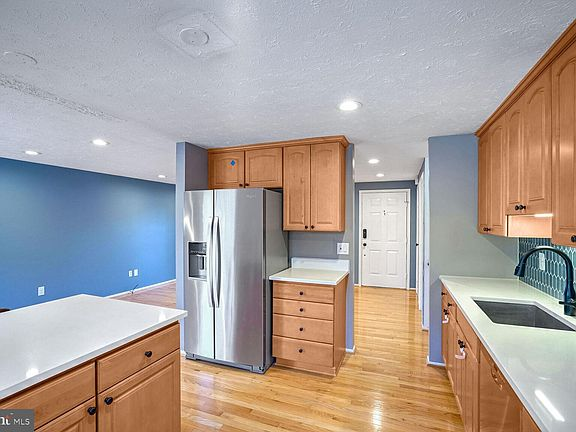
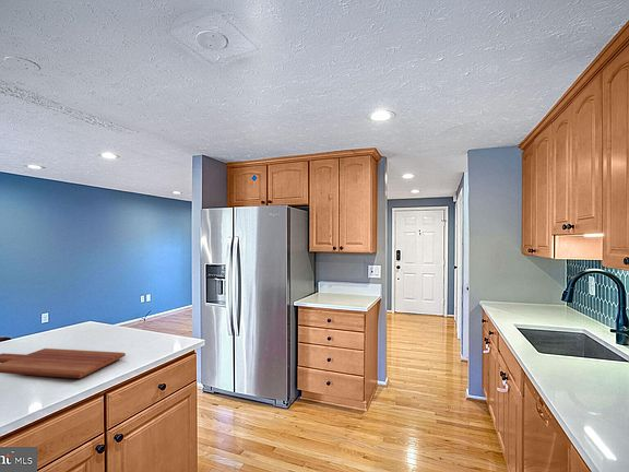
+ cutting board [0,347,127,379]
